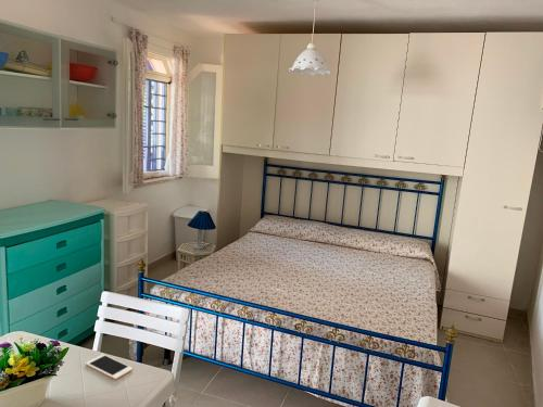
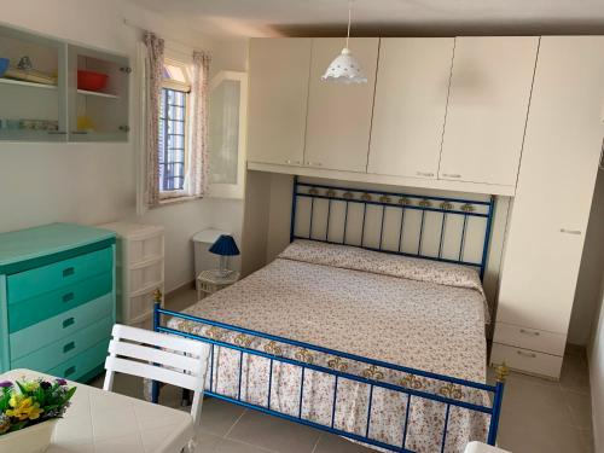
- cell phone [85,353,134,380]
